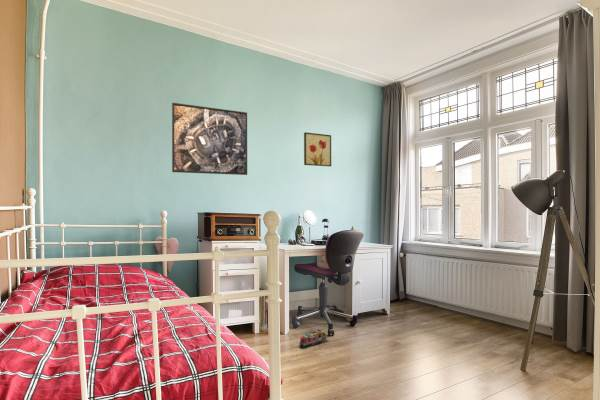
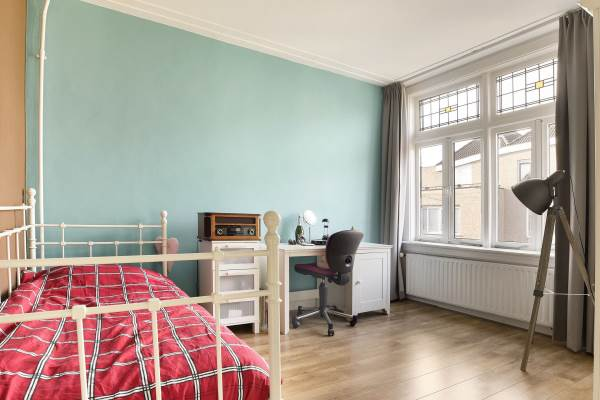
- toy train [298,329,328,350]
- wall art [303,131,332,167]
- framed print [171,102,248,176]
